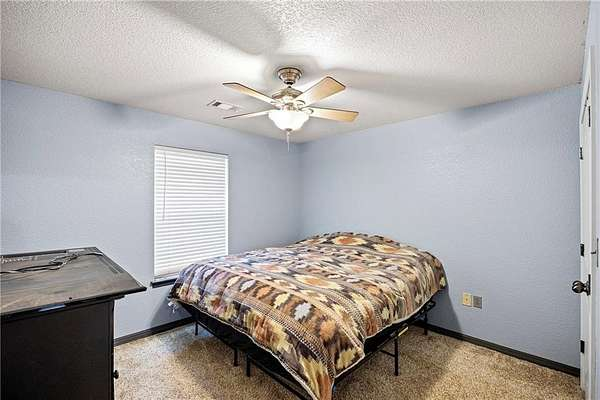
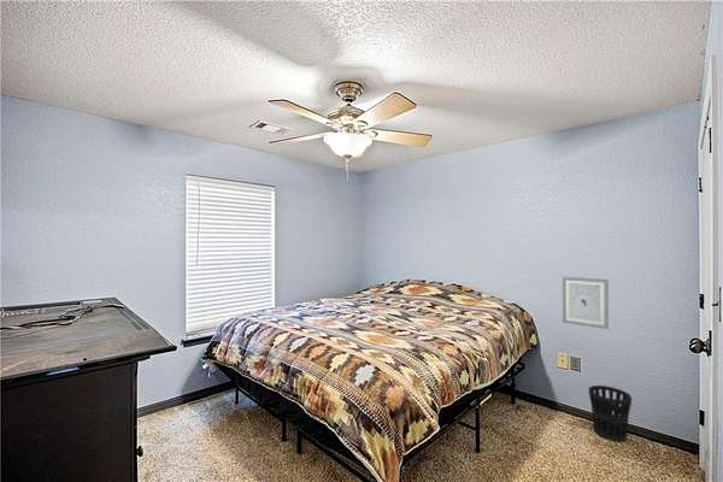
+ wall art [562,276,610,330]
+ wastebasket [588,384,633,443]
